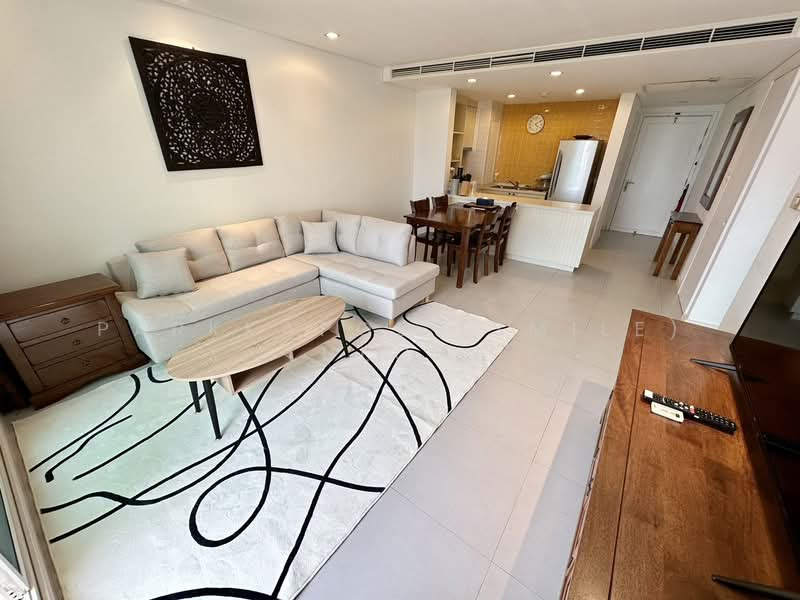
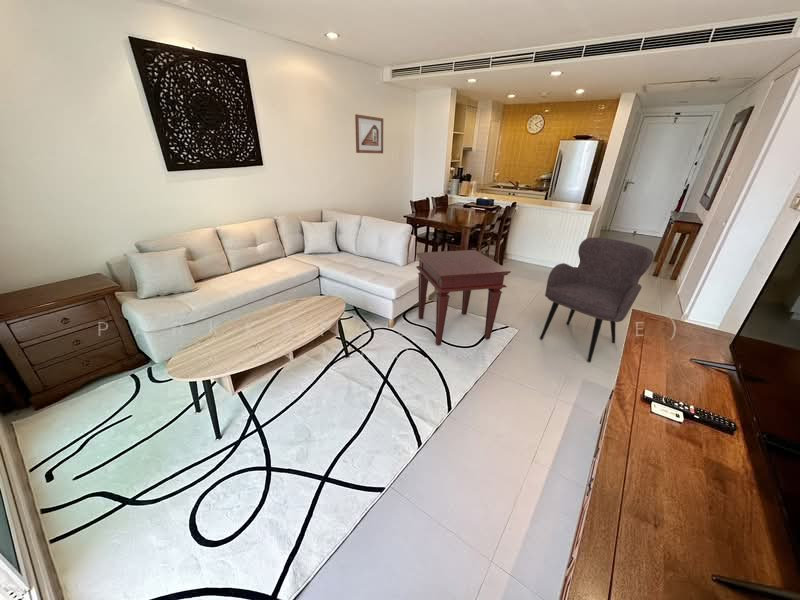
+ side table [415,249,512,346]
+ picture frame [354,113,384,154]
+ armchair [539,236,655,363]
